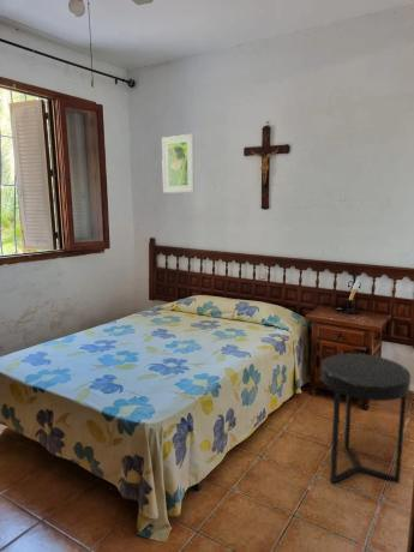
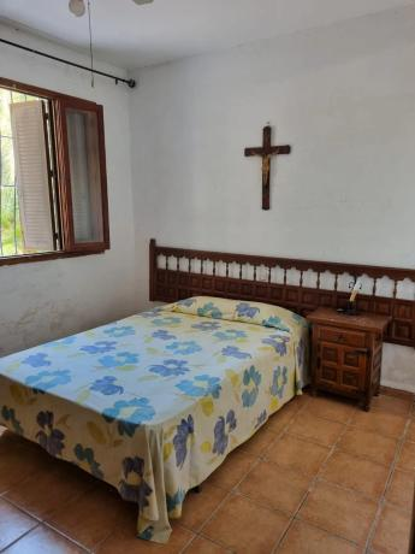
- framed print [161,133,196,194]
- side table [320,353,412,485]
